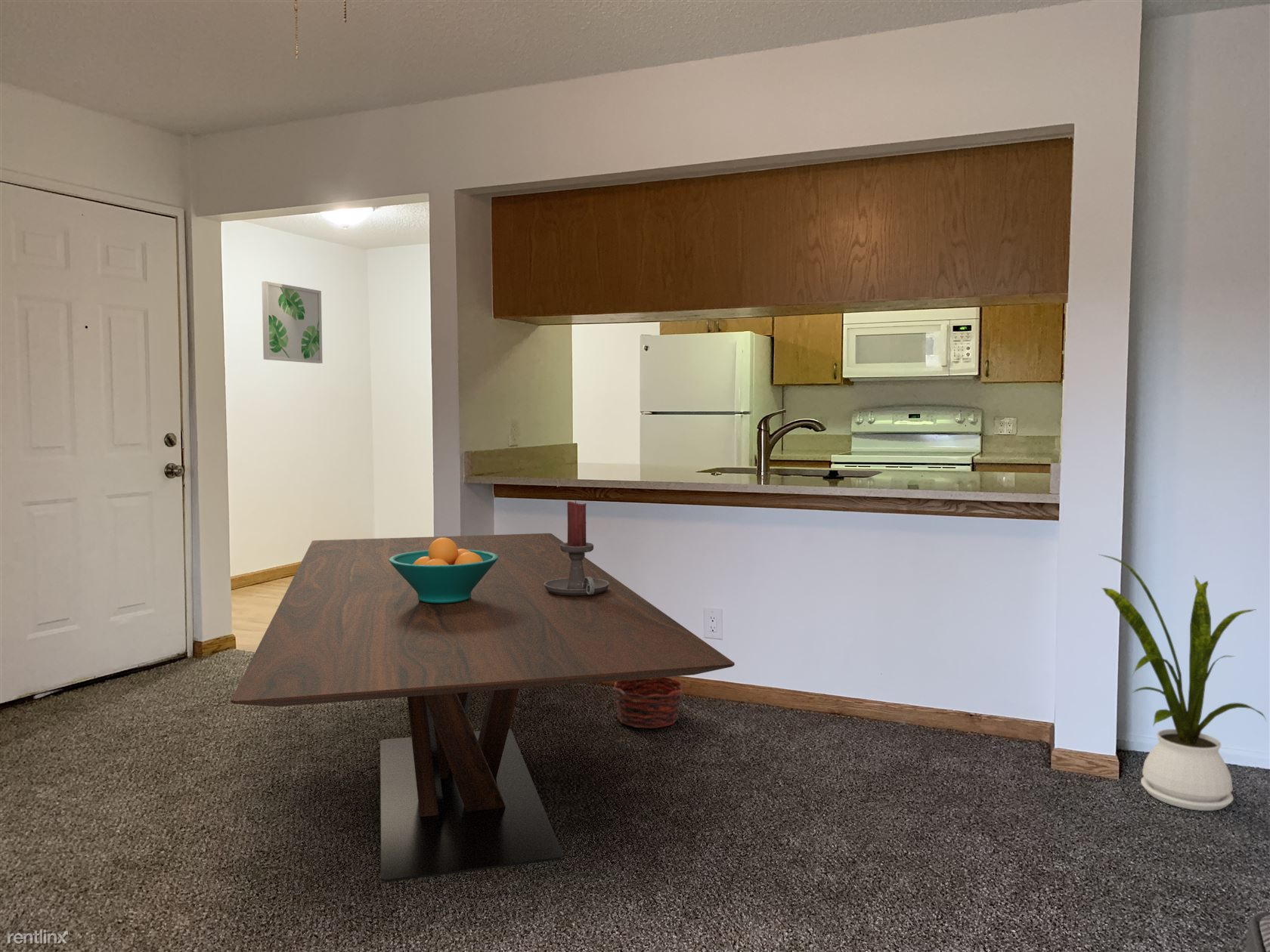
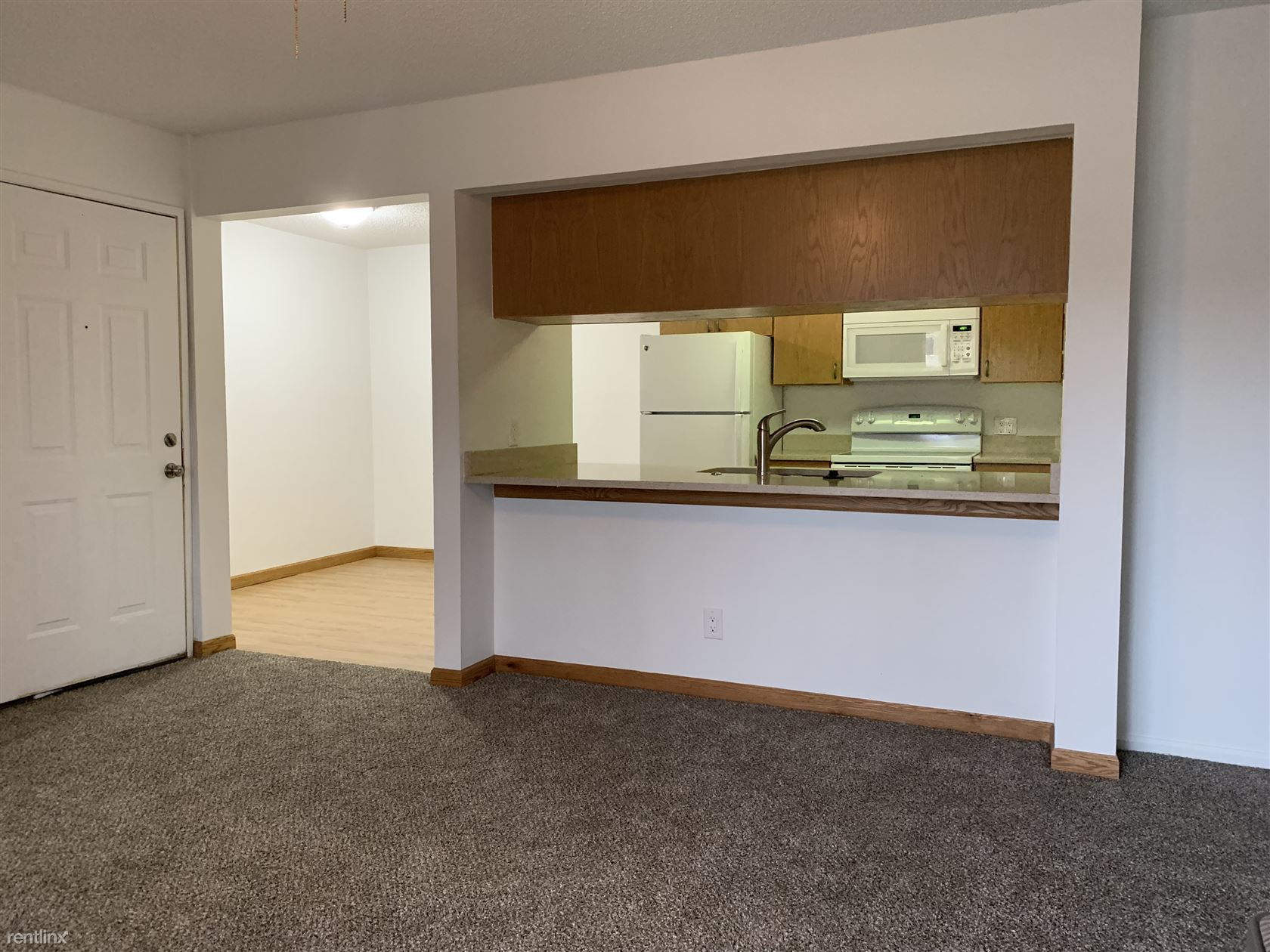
- wall art [261,280,324,364]
- basket [612,677,684,729]
- dining table [230,533,736,882]
- fruit bowl [389,537,498,604]
- house plant [1099,554,1267,811]
- candle holder [544,500,609,596]
